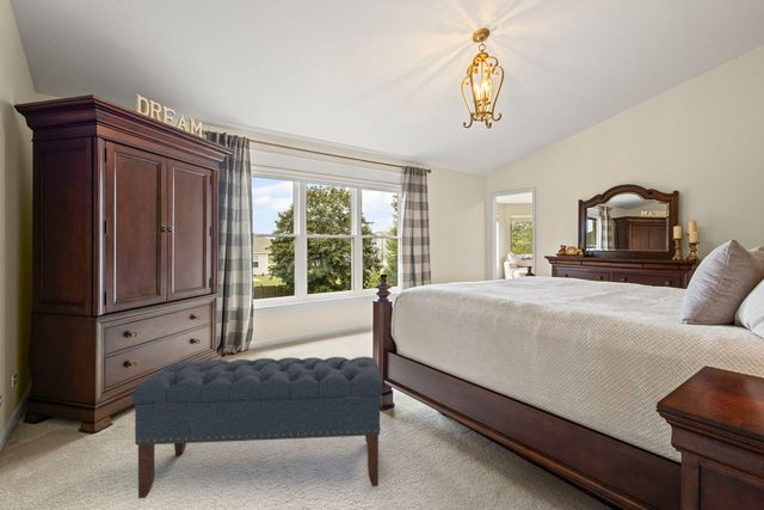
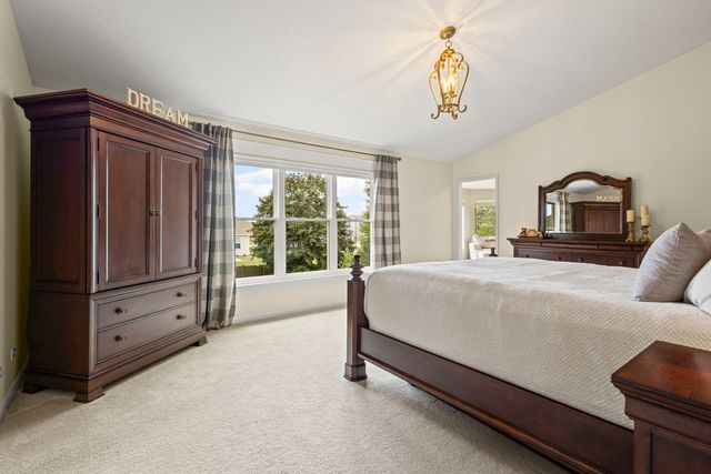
- bench [130,356,383,499]
